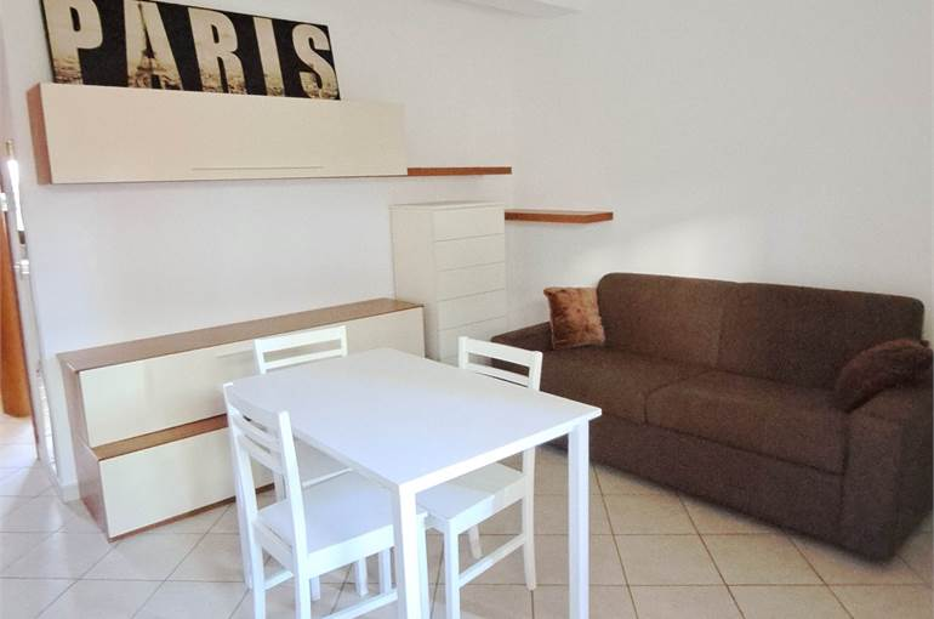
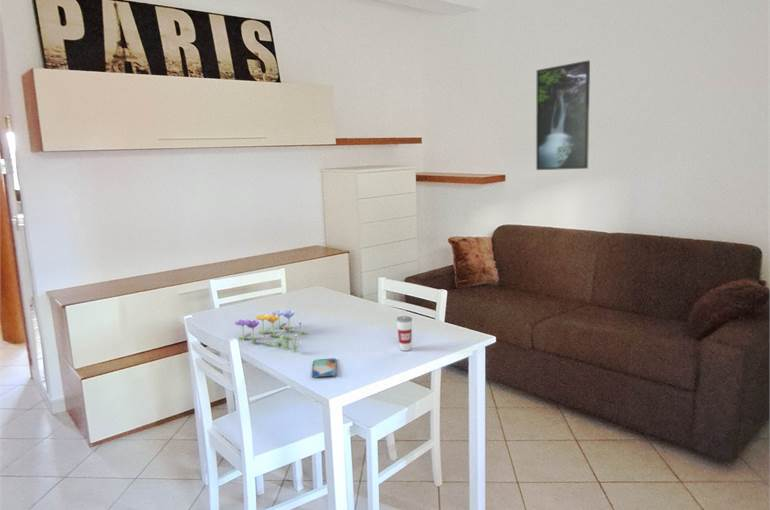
+ flower [233,309,307,352]
+ smartphone [310,357,337,378]
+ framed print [535,60,591,171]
+ cup [395,306,413,352]
